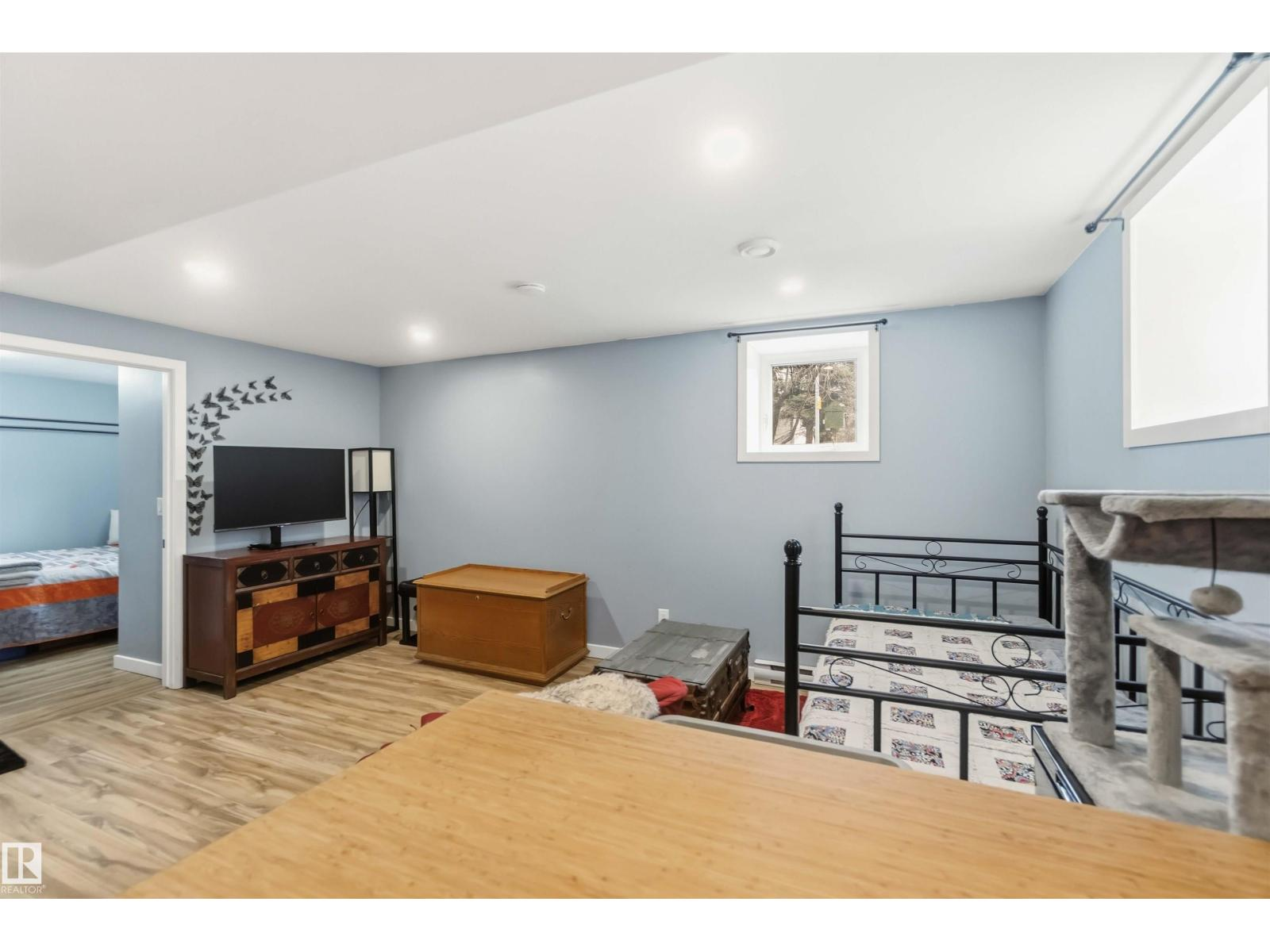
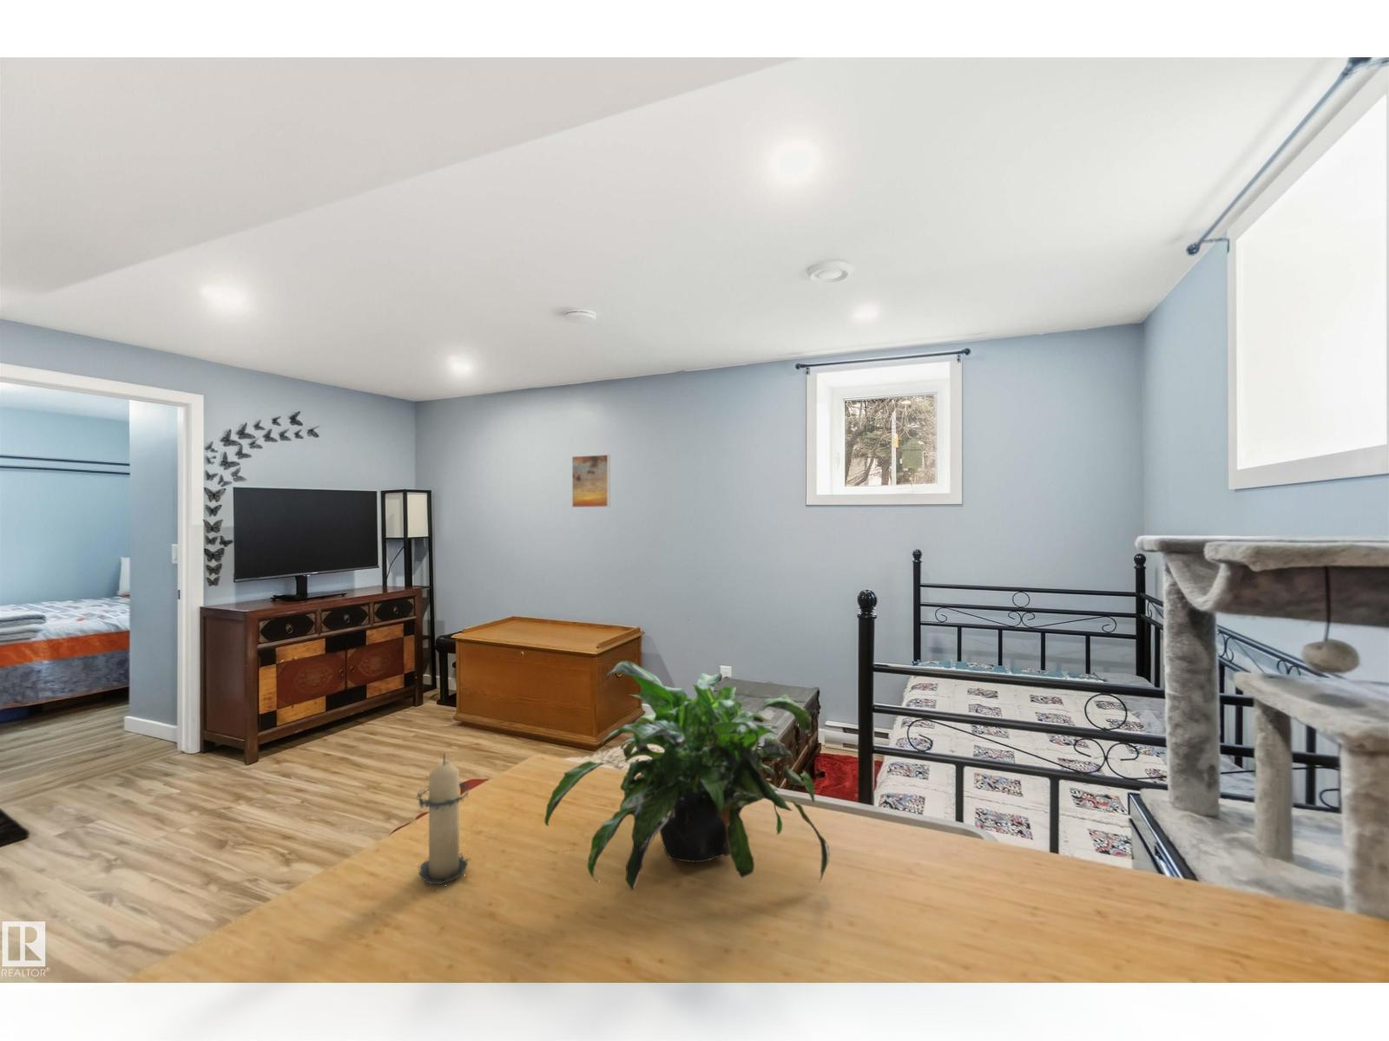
+ potted plant [544,660,831,892]
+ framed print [571,454,611,508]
+ candle [416,753,472,885]
